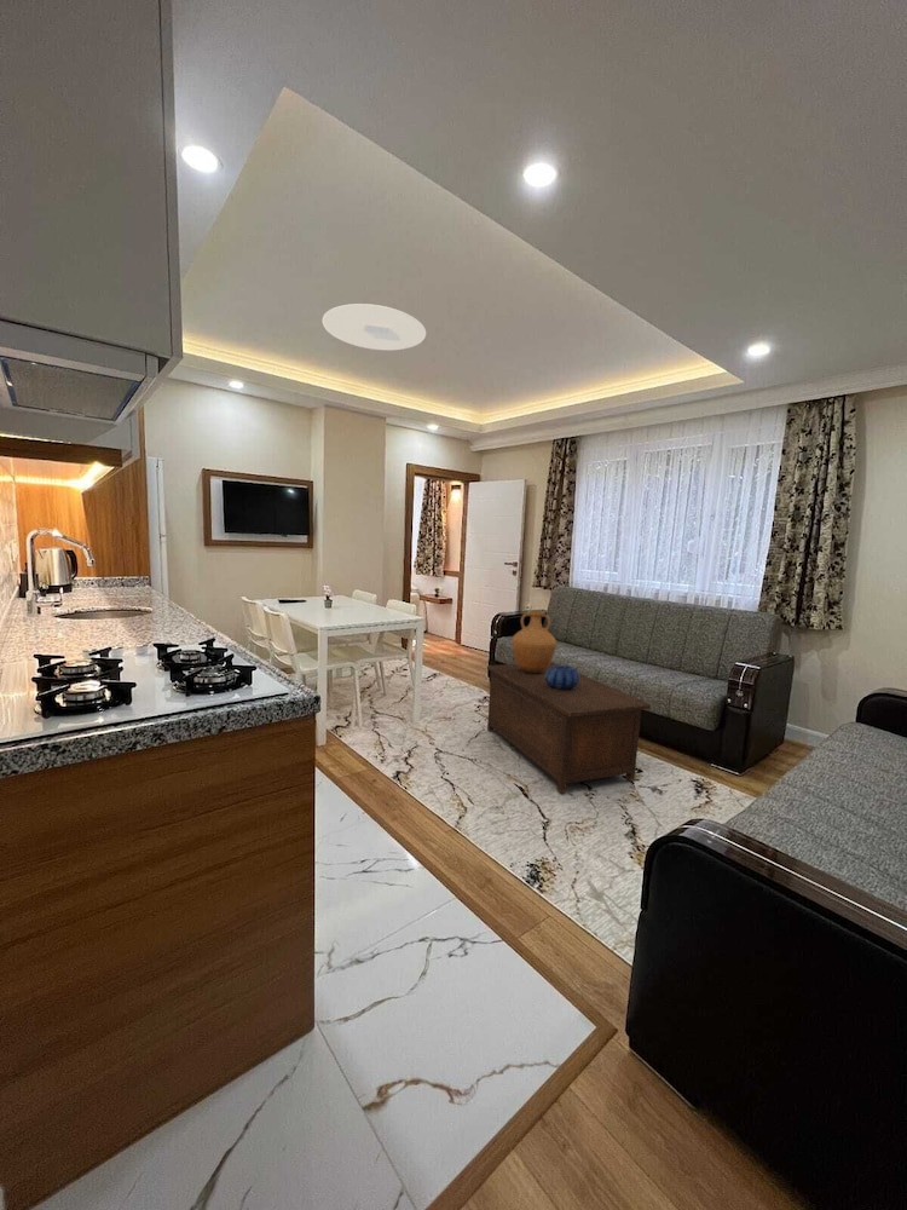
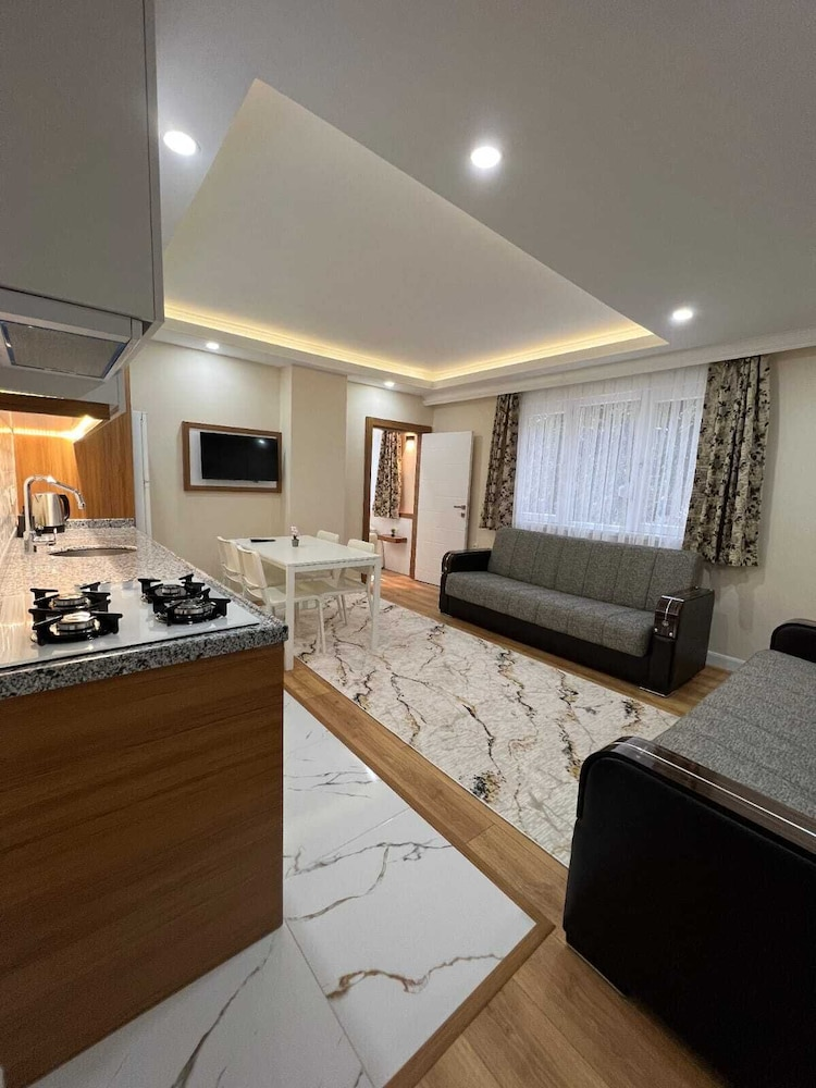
- vase [510,610,559,673]
- cabinet [486,661,652,794]
- decorative bowl [545,664,580,690]
- ceiling light [322,302,427,351]
